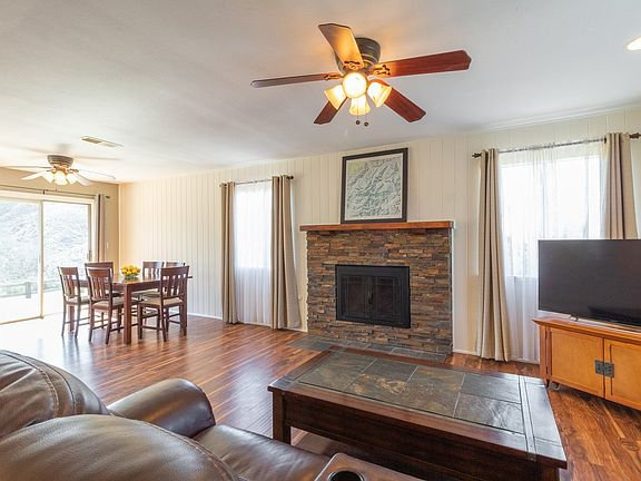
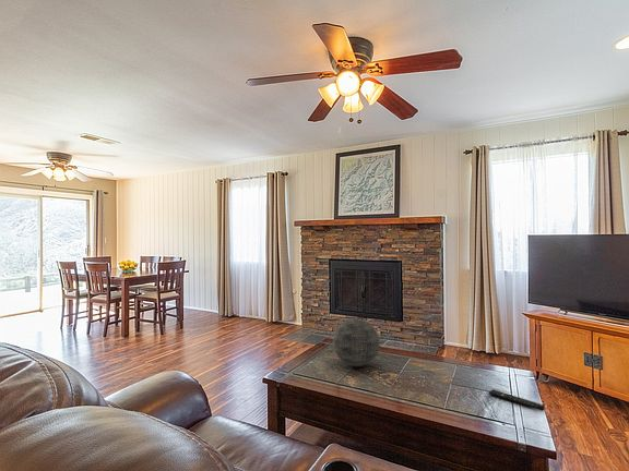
+ remote control [488,388,546,412]
+ decorative orb [332,317,381,367]
